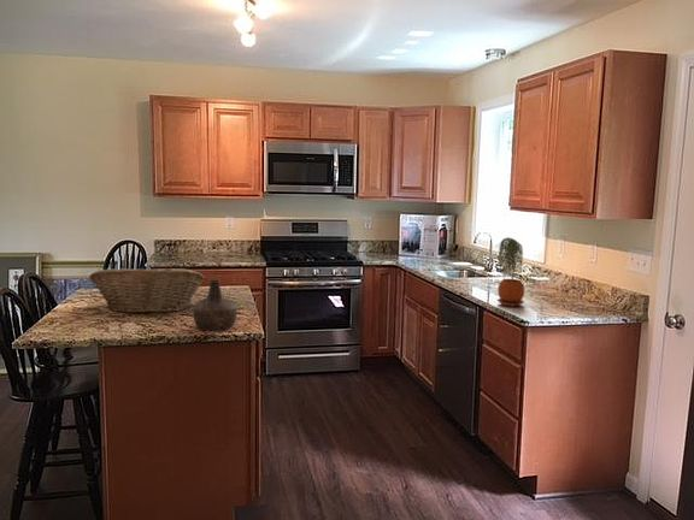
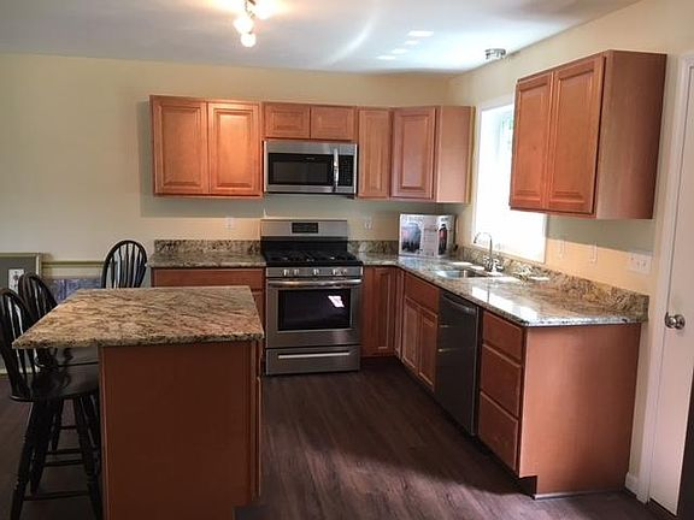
- fruit basket [88,266,205,314]
- potted plant [496,236,525,307]
- bottle [192,277,237,331]
